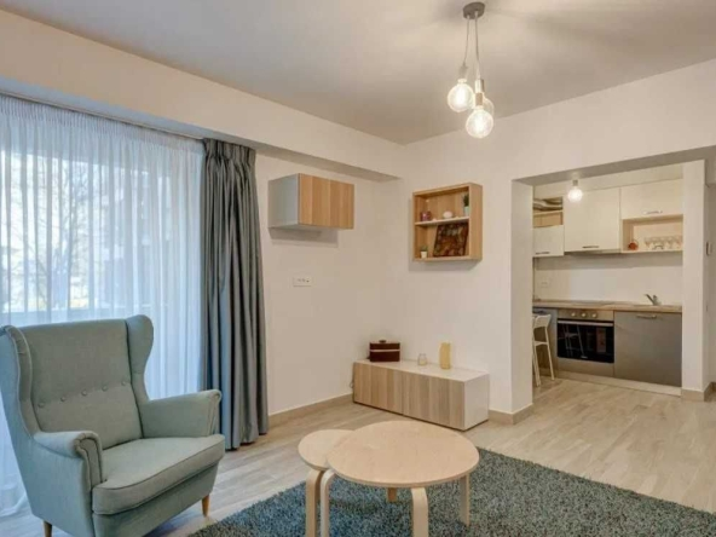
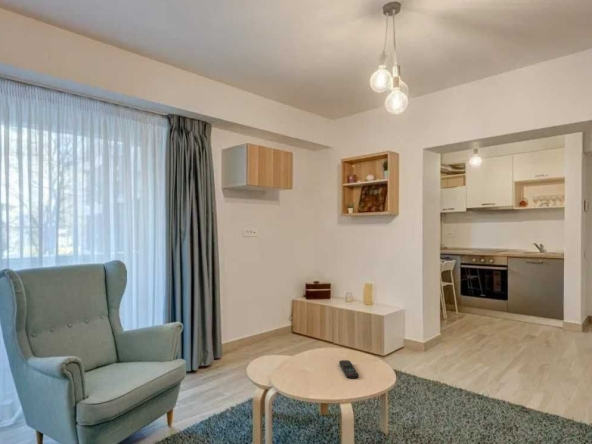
+ remote control [338,359,360,380]
